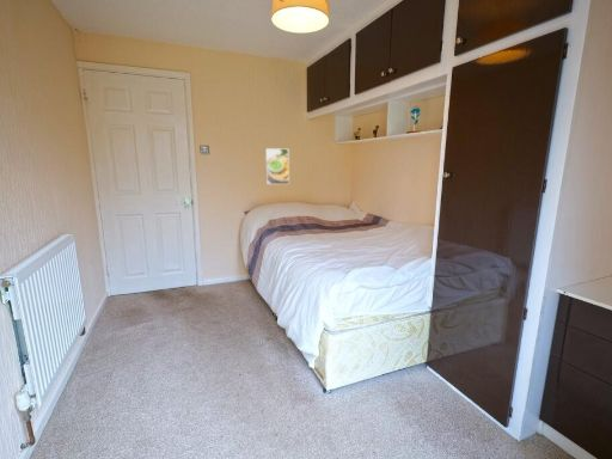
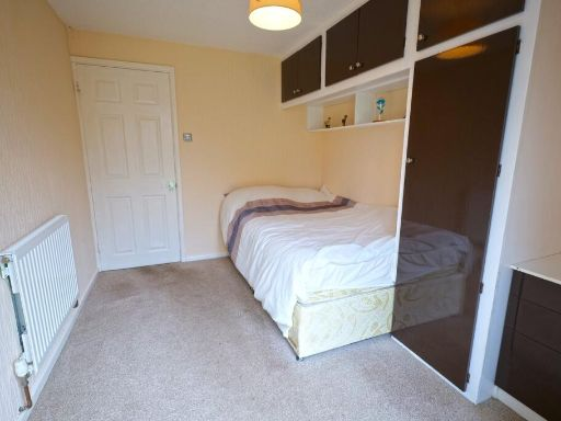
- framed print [264,147,290,185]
